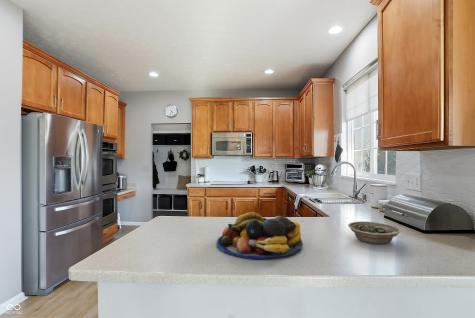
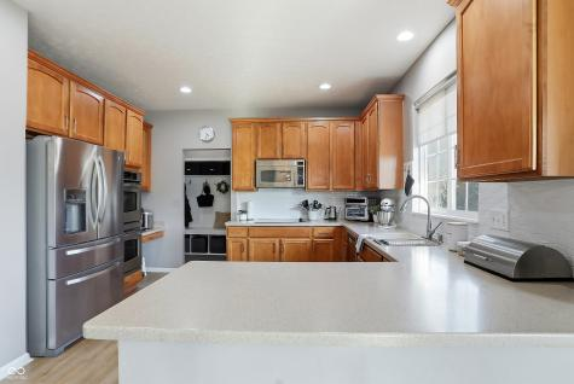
- fruit bowl [216,211,304,260]
- bowl [347,221,402,245]
